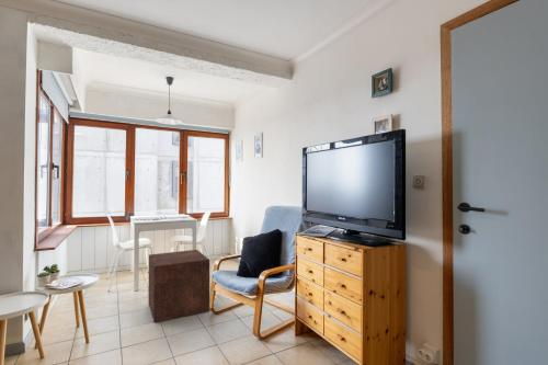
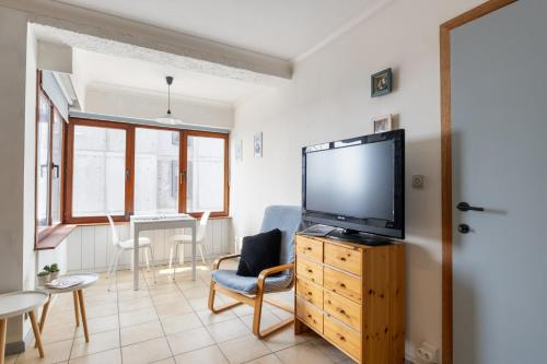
- ottoman [148,249,210,323]
